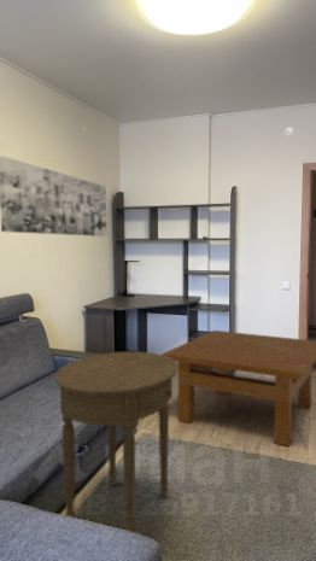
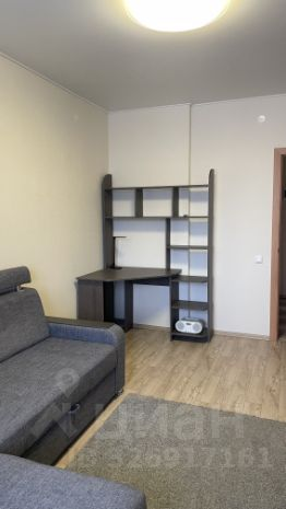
- table [160,329,316,448]
- wall art [0,154,107,238]
- side table [54,350,179,533]
